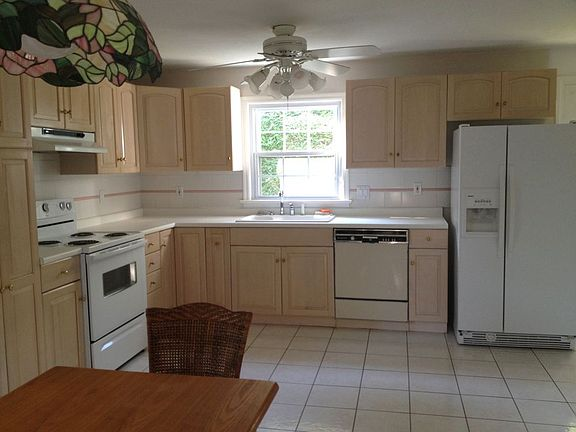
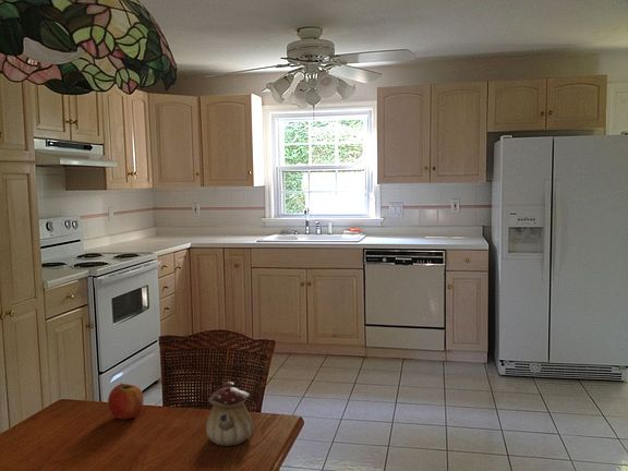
+ teapot [205,381,254,447]
+ fruit [107,382,145,420]
